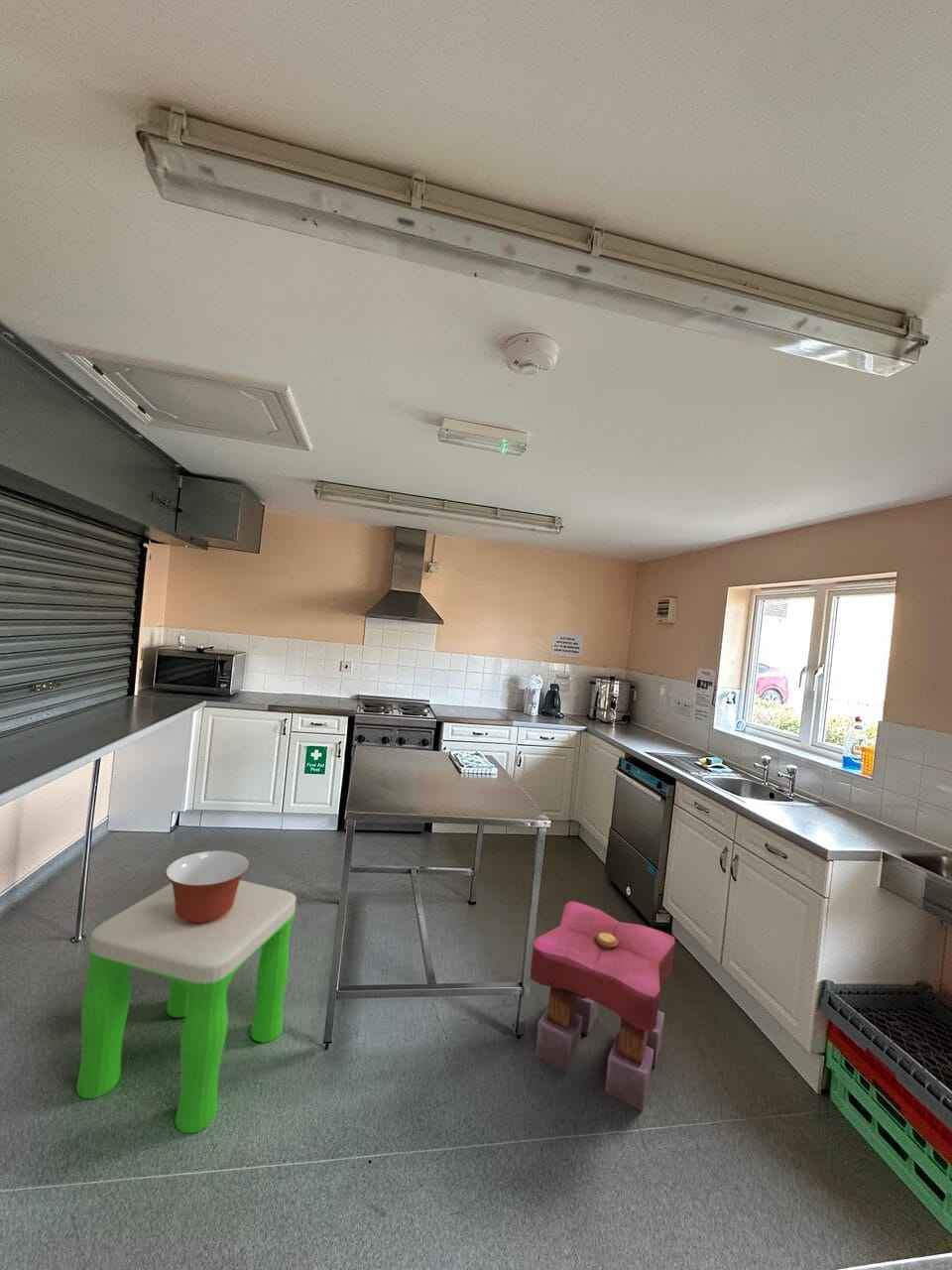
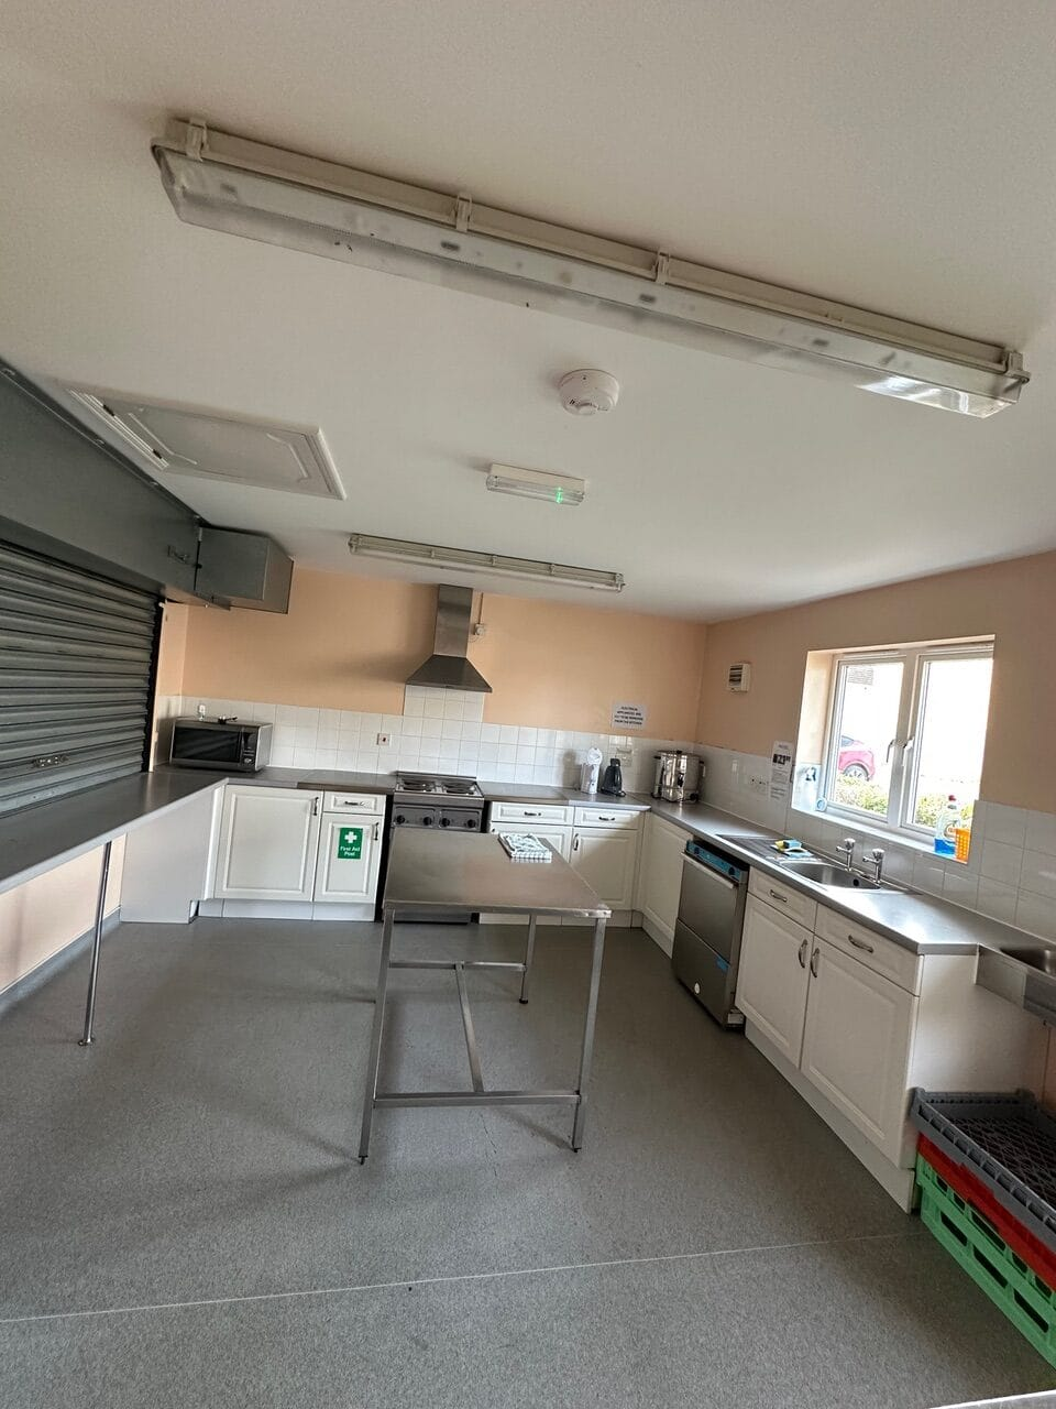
- mixing bowl [165,850,250,925]
- stool [530,900,675,1112]
- stool [75,879,297,1135]
